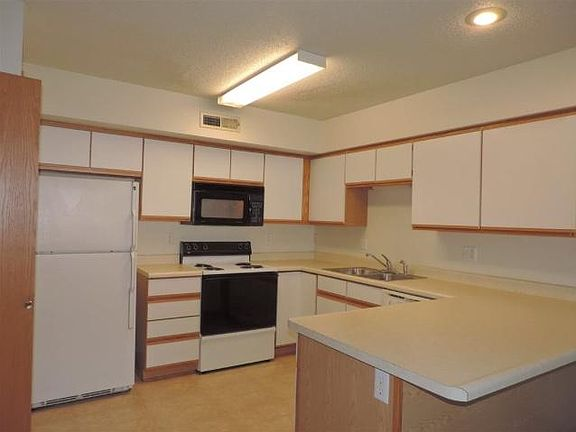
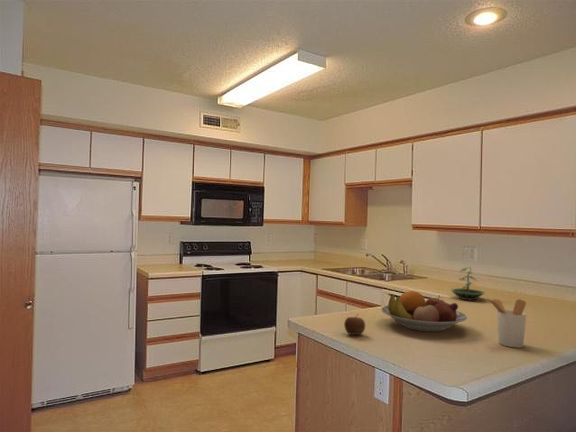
+ fruit bowl [380,290,468,333]
+ apple [343,313,366,336]
+ terrarium [450,266,486,301]
+ utensil holder [486,297,527,348]
